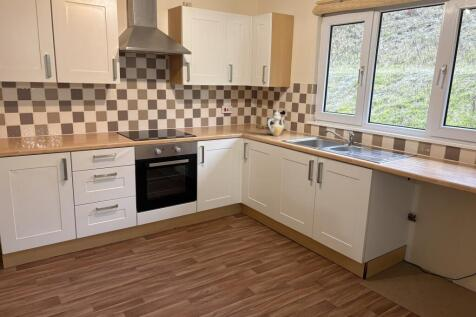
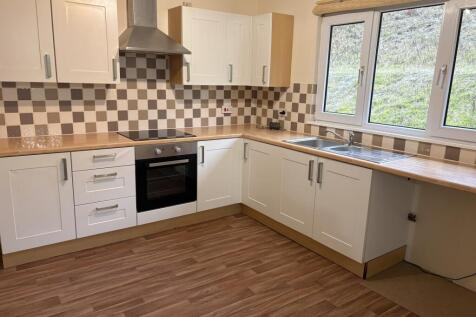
- teapot [267,108,285,137]
